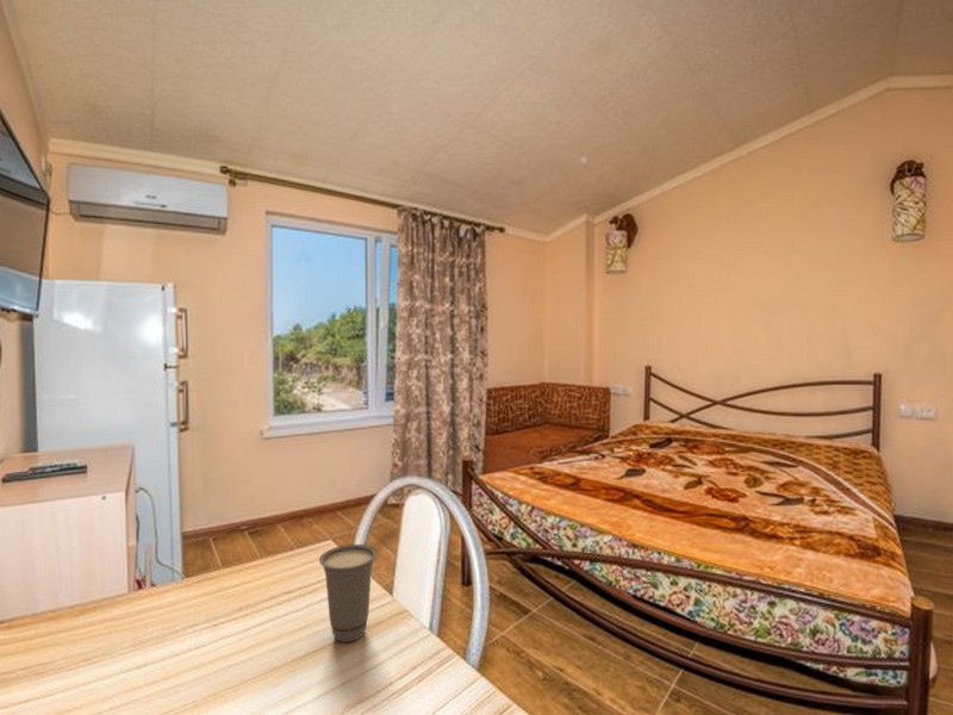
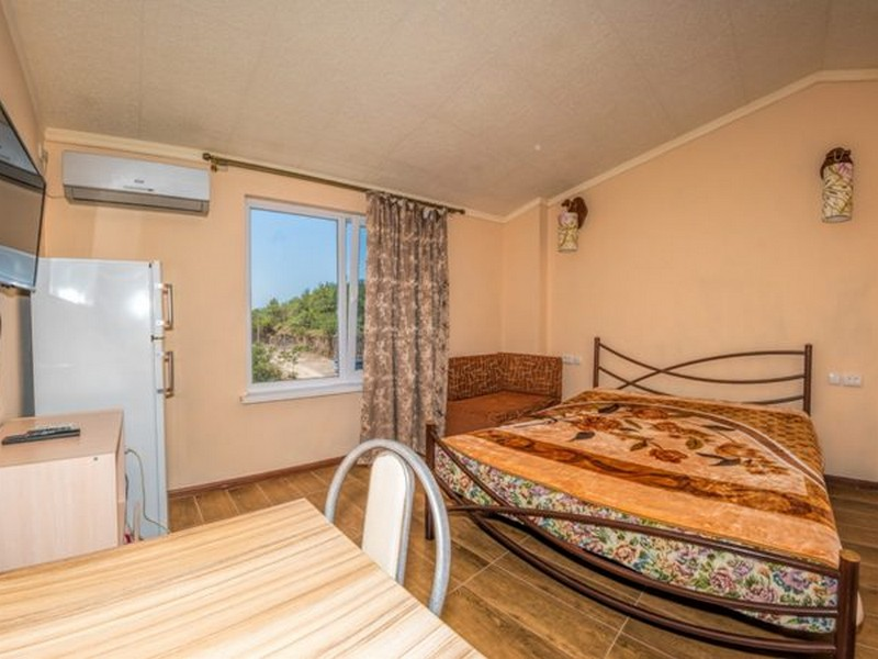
- cup [318,543,378,644]
